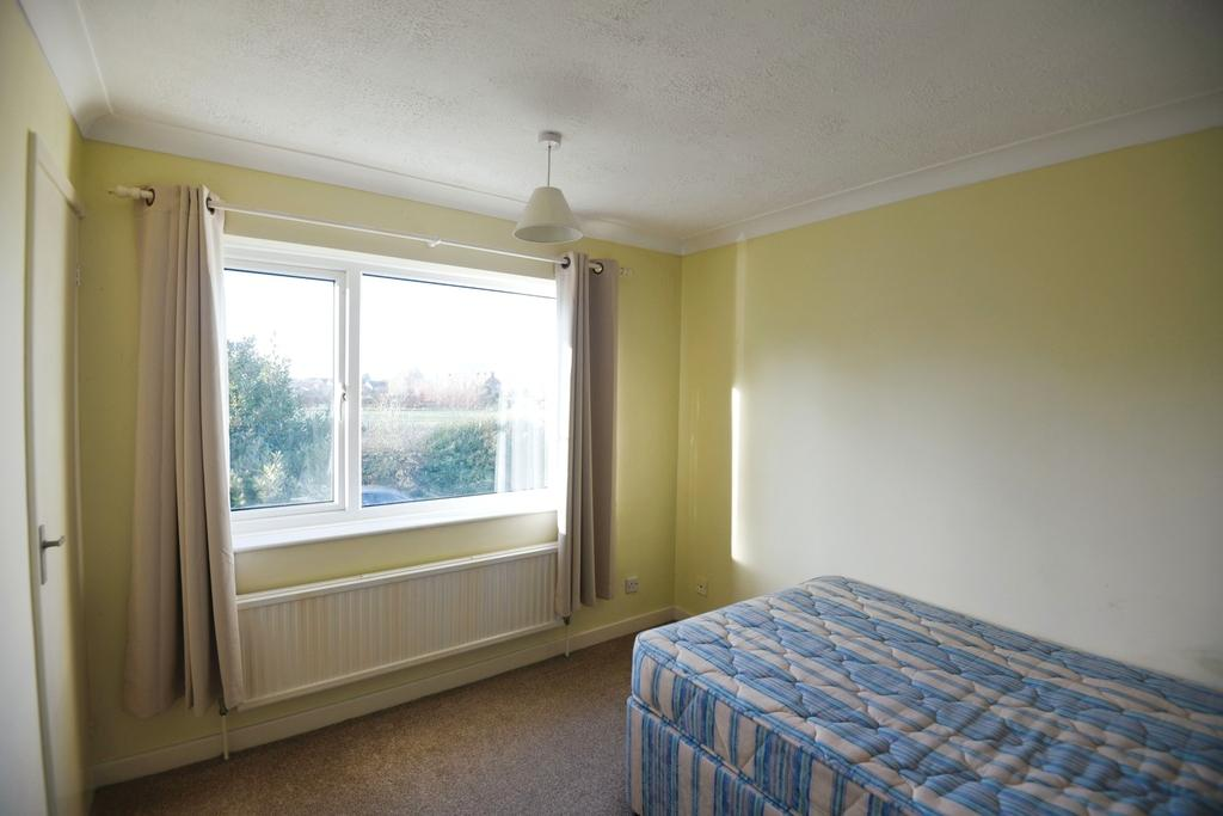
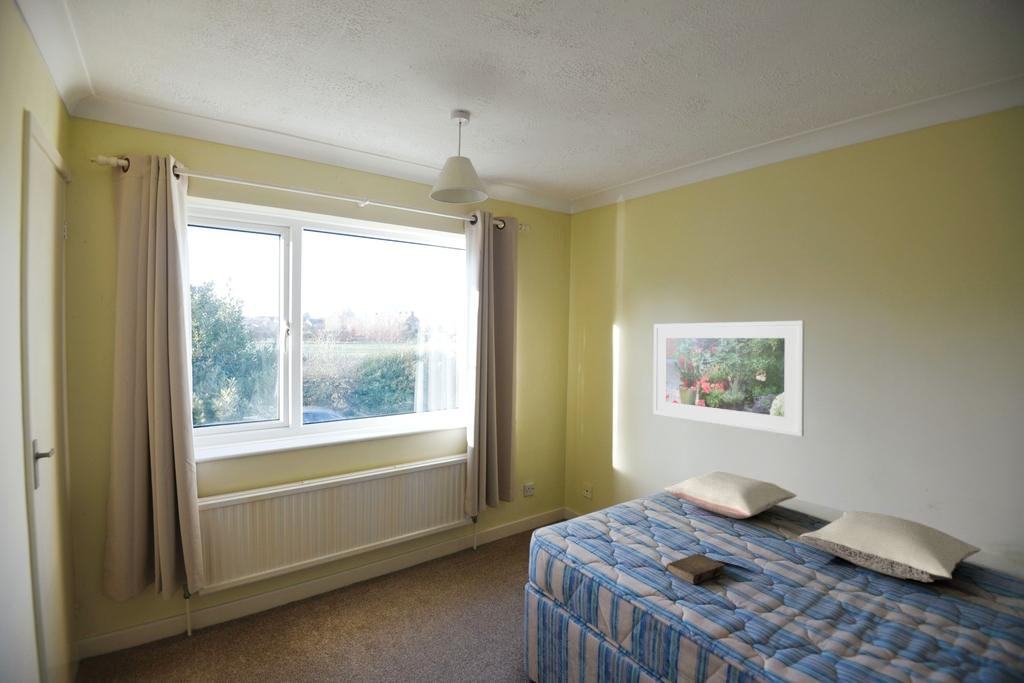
+ pillow [798,510,983,583]
+ pillow [663,470,798,520]
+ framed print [653,320,805,438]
+ book [665,553,726,585]
